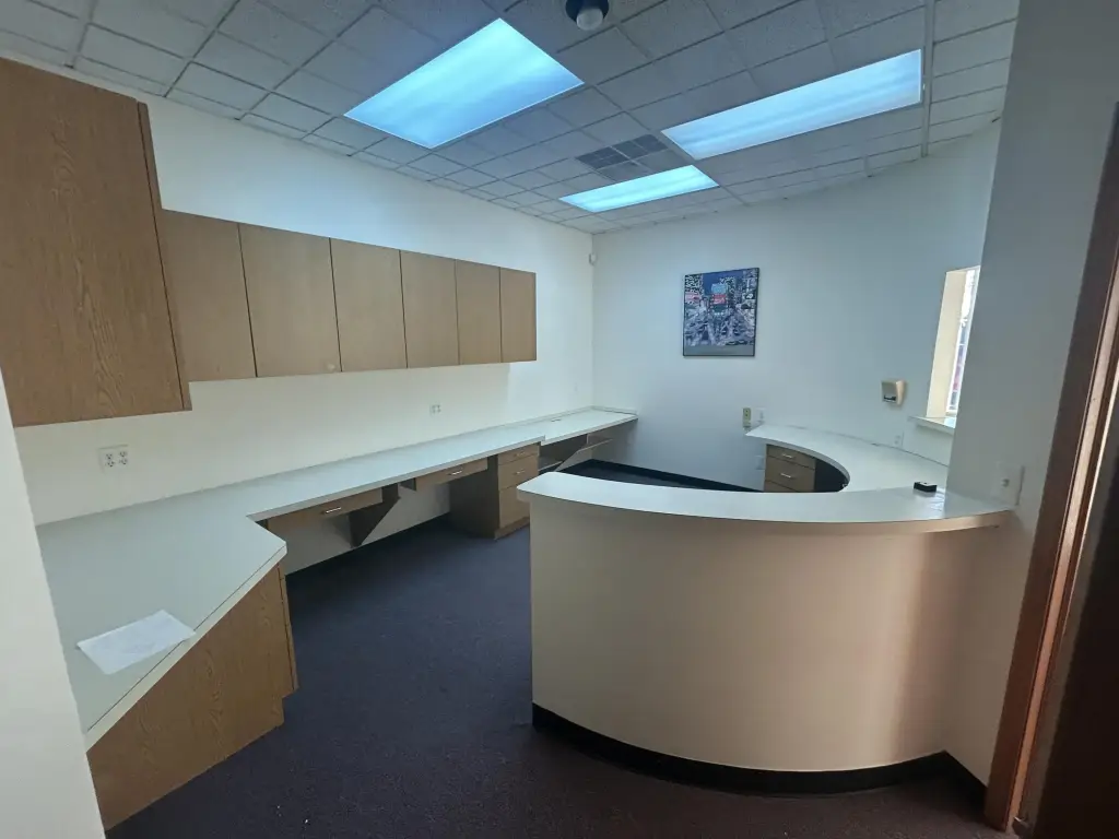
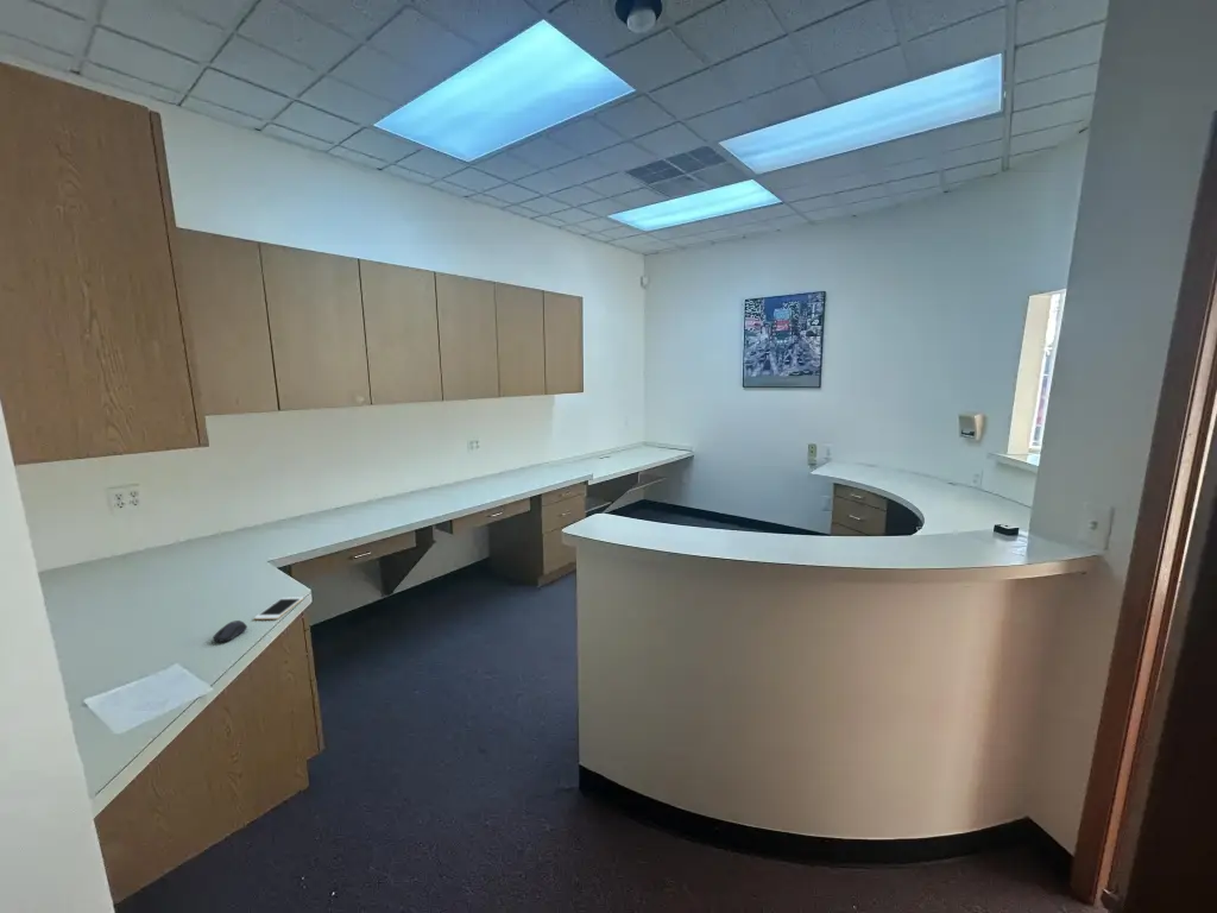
+ cell phone [253,596,304,621]
+ computer mouse [212,619,248,643]
